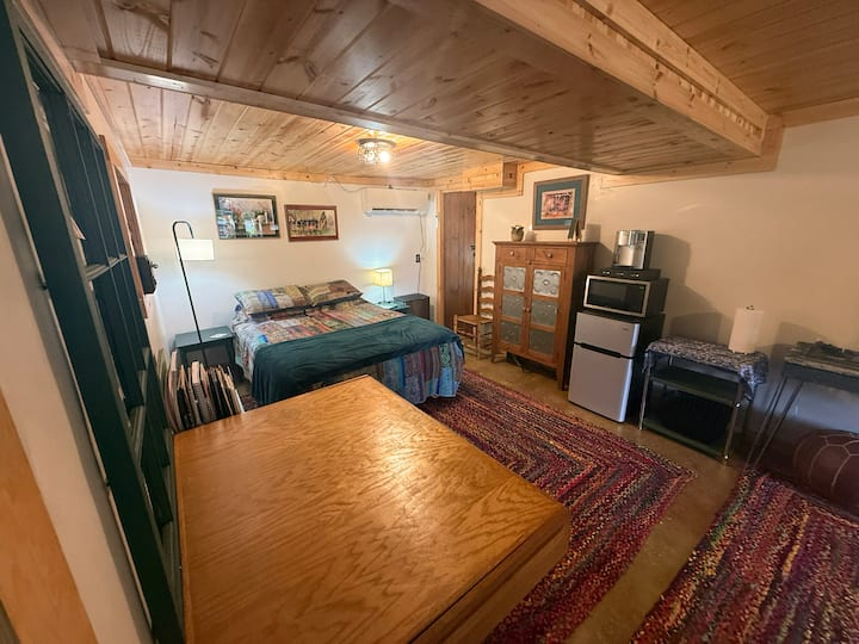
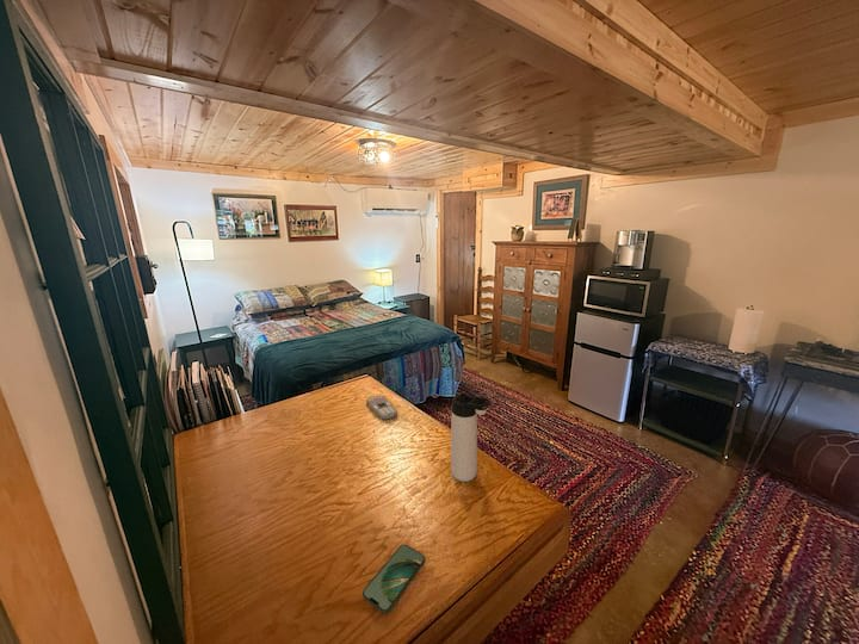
+ remote control [365,394,398,421]
+ thermos bottle [450,392,492,483]
+ smartphone [361,544,426,614]
